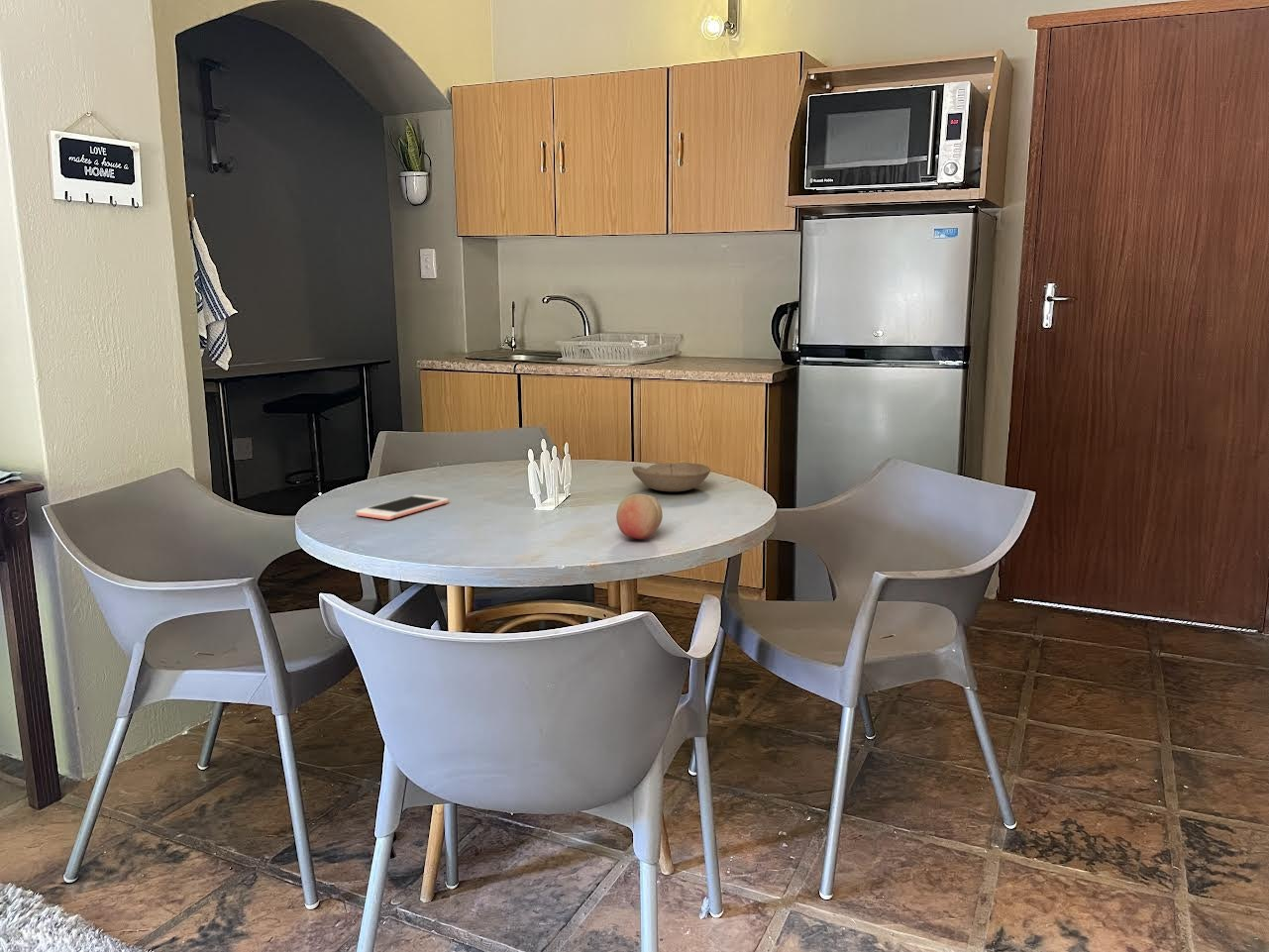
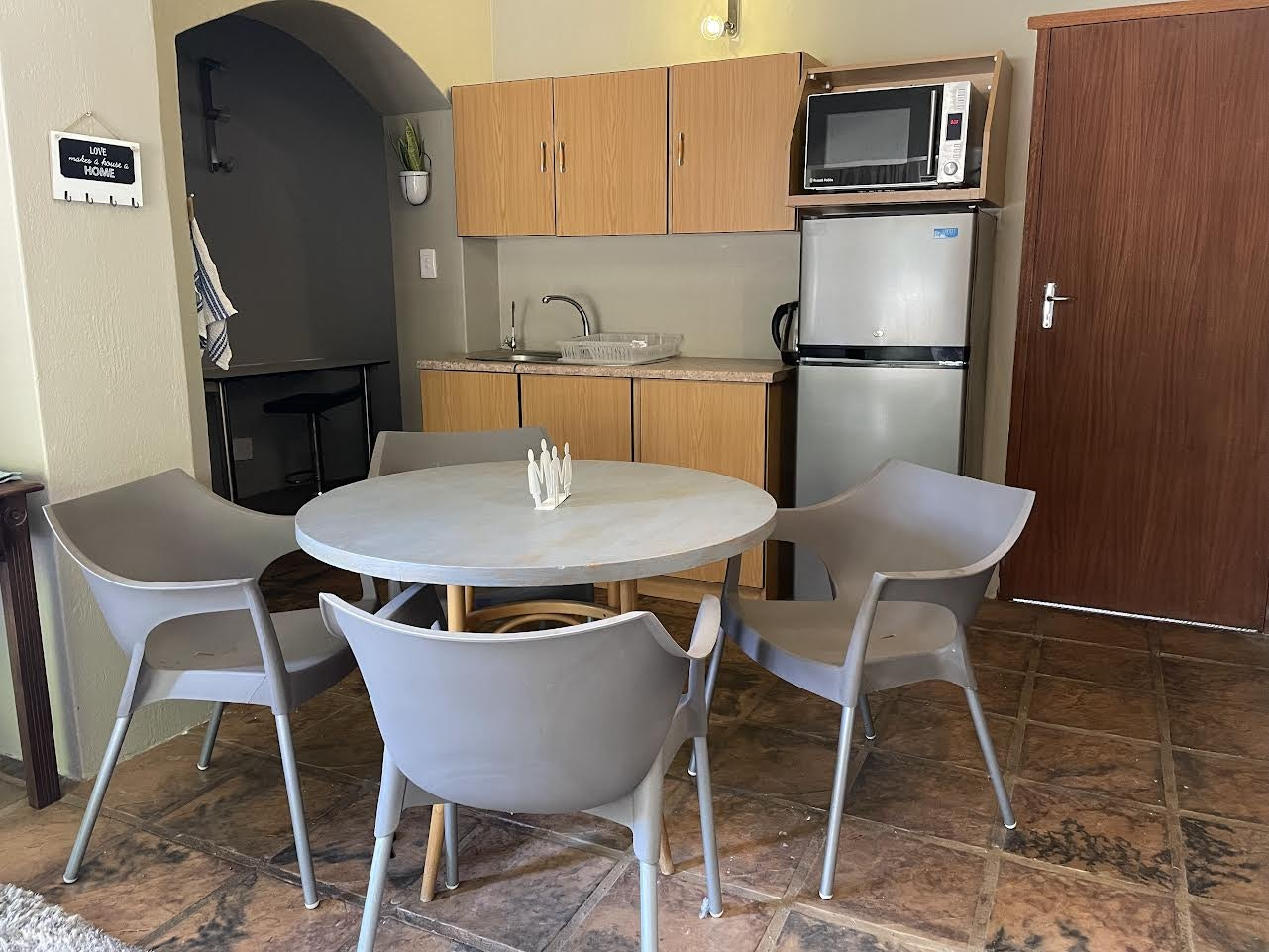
- bowl [631,462,711,492]
- cell phone [355,493,450,521]
- fruit [615,492,664,540]
